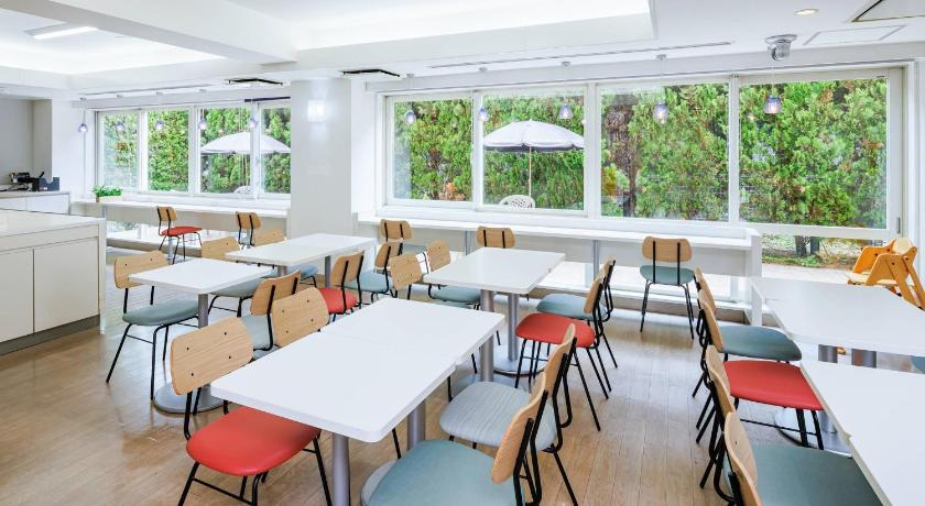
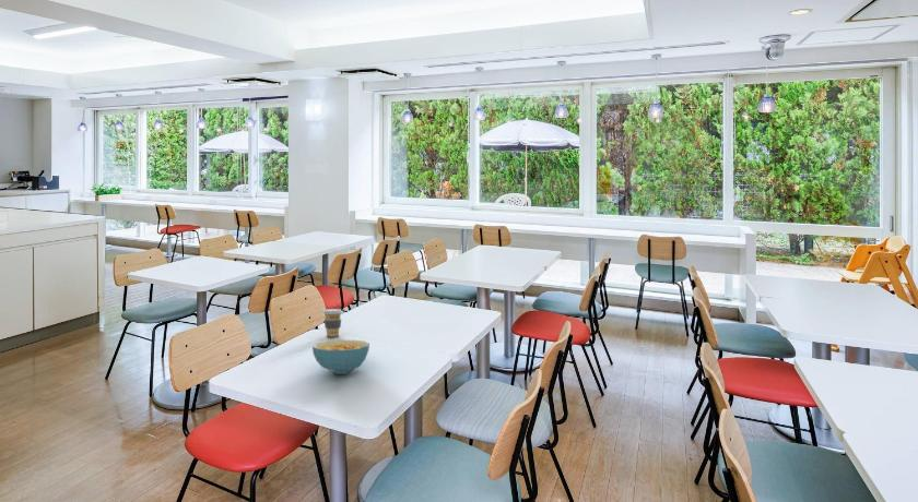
+ cereal bowl [311,339,370,375]
+ coffee cup [321,308,343,337]
